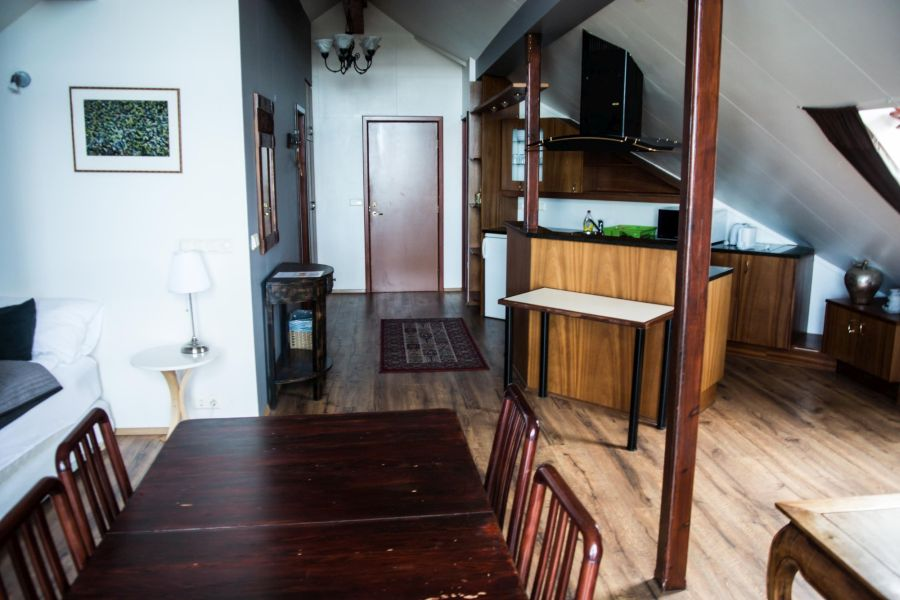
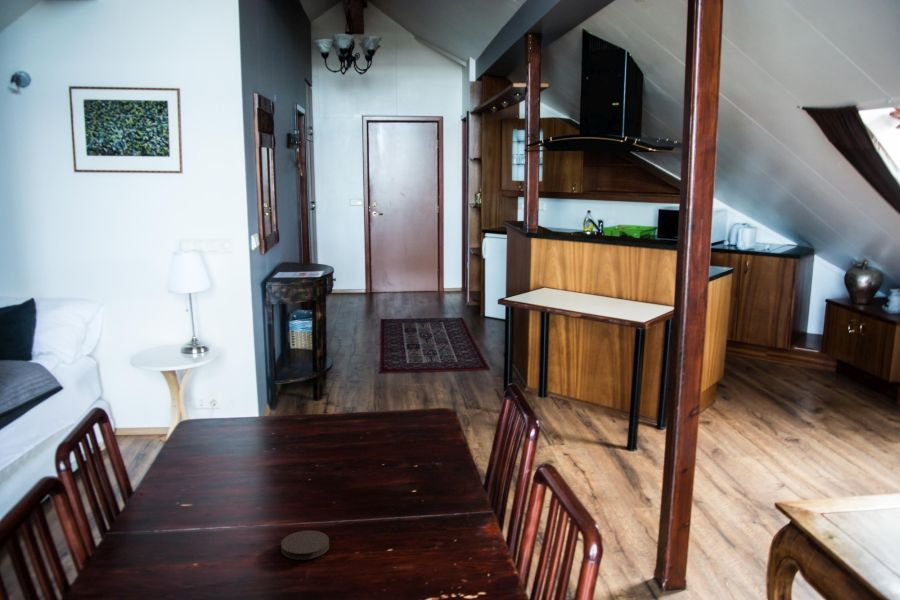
+ coaster [280,530,330,561]
